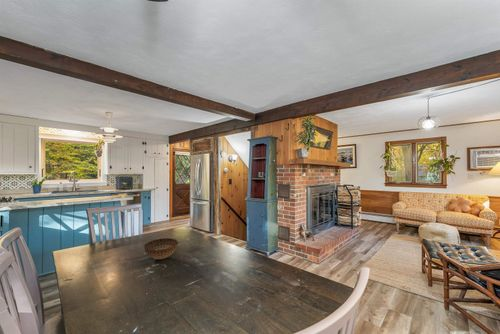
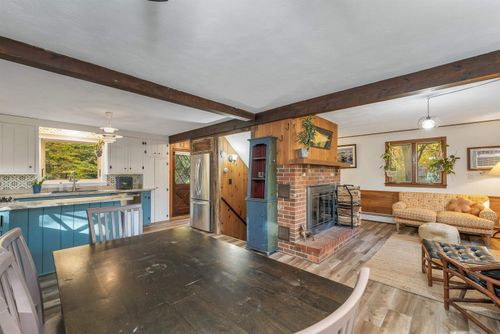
- bowl [143,237,179,260]
